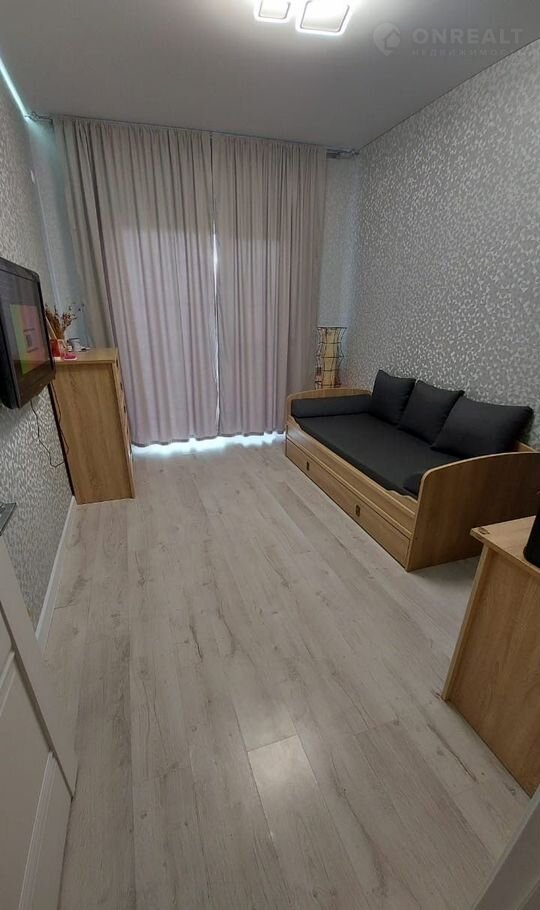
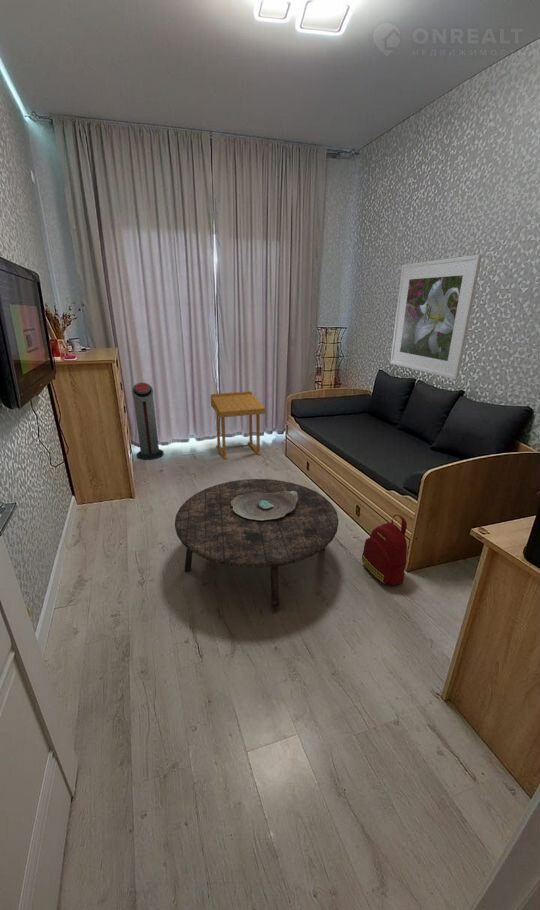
+ air purifier [131,382,165,461]
+ backpack [361,514,408,586]
+ side table [209,390,266,461]
+ coffee table [174,478,340,612]
+ decorative bowl [231,491,299,520]
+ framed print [389,254,483,381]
